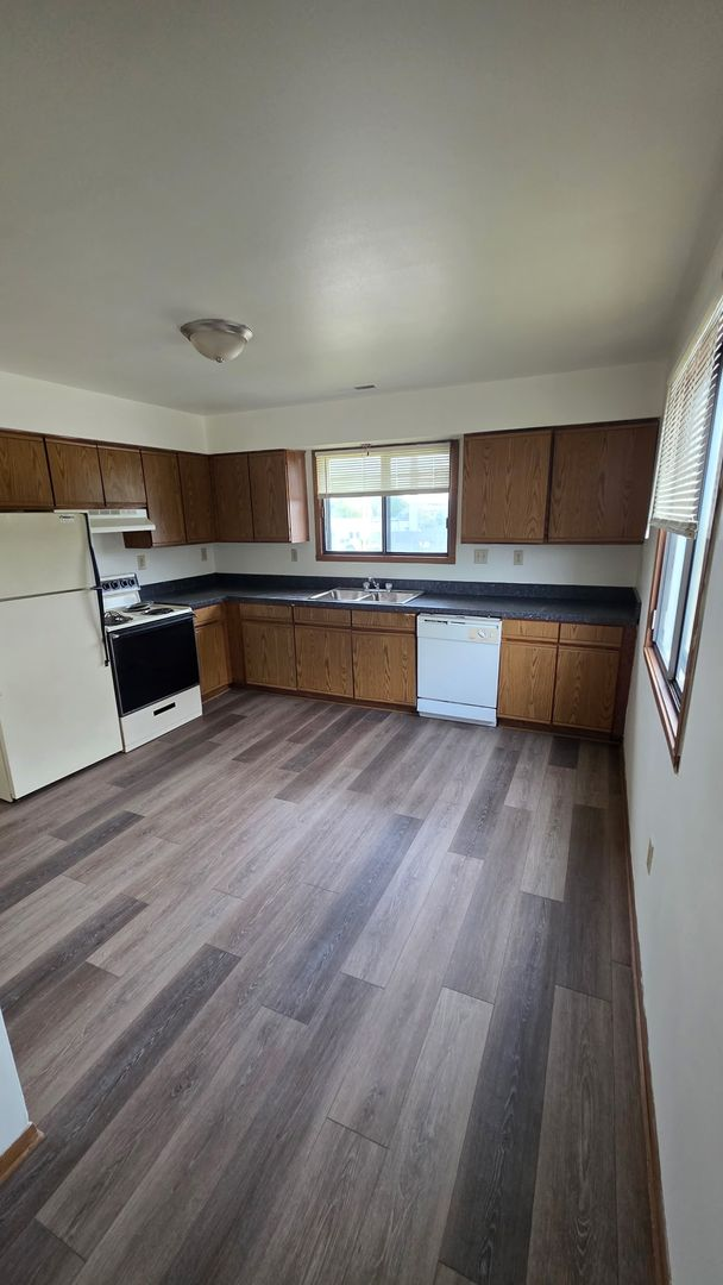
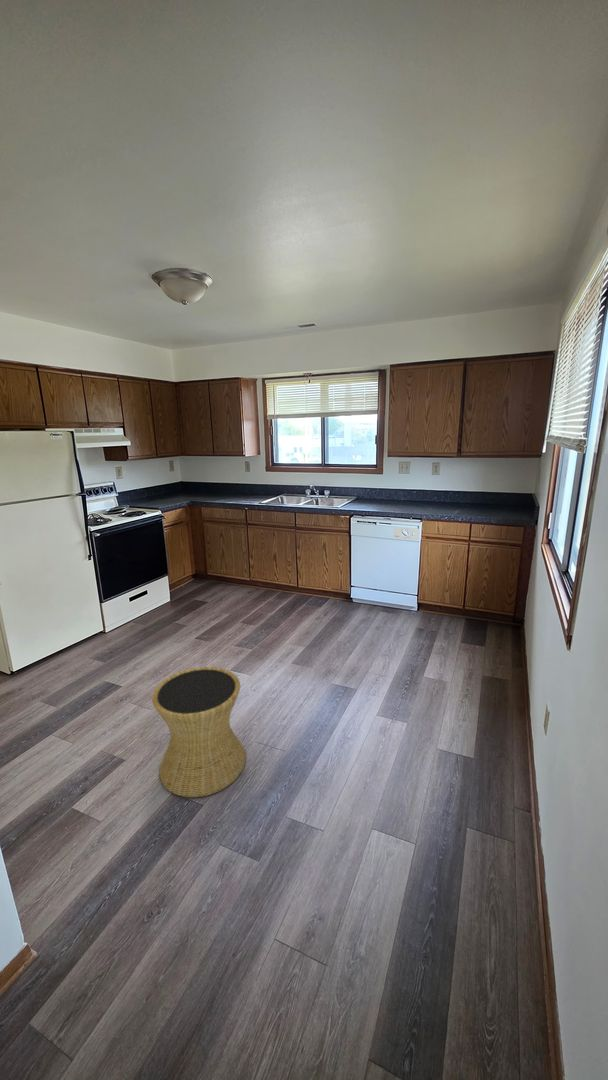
+ side table [151,666,247,798]
